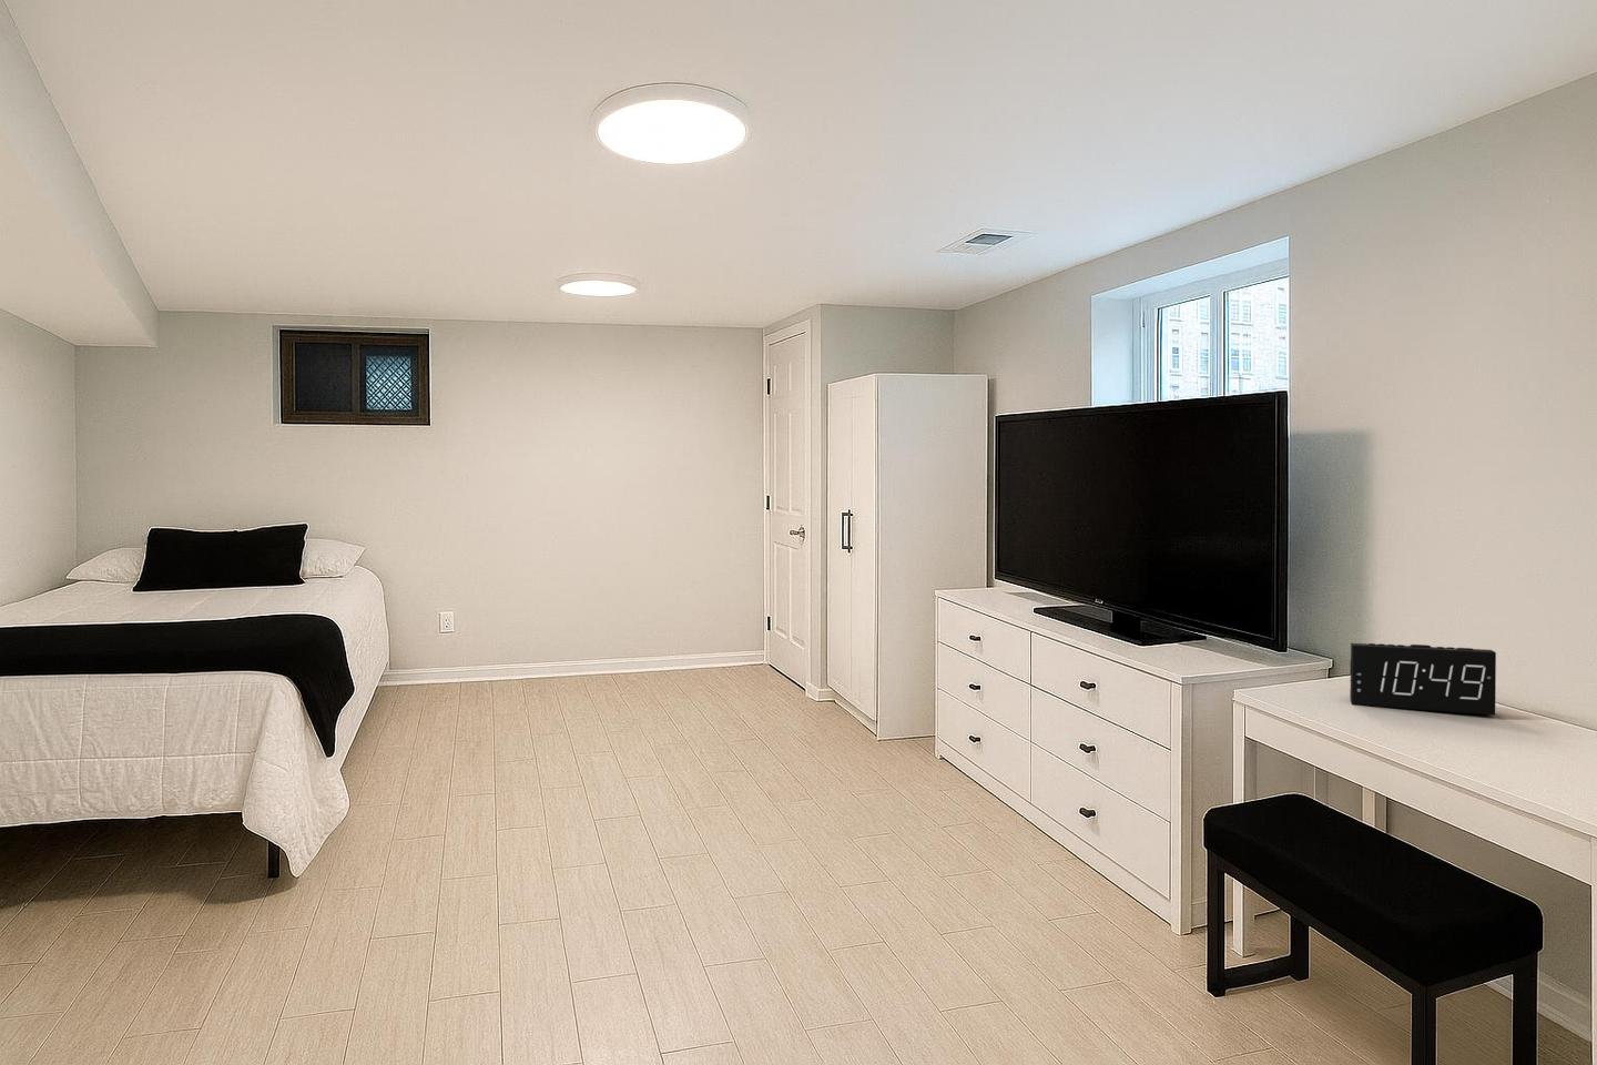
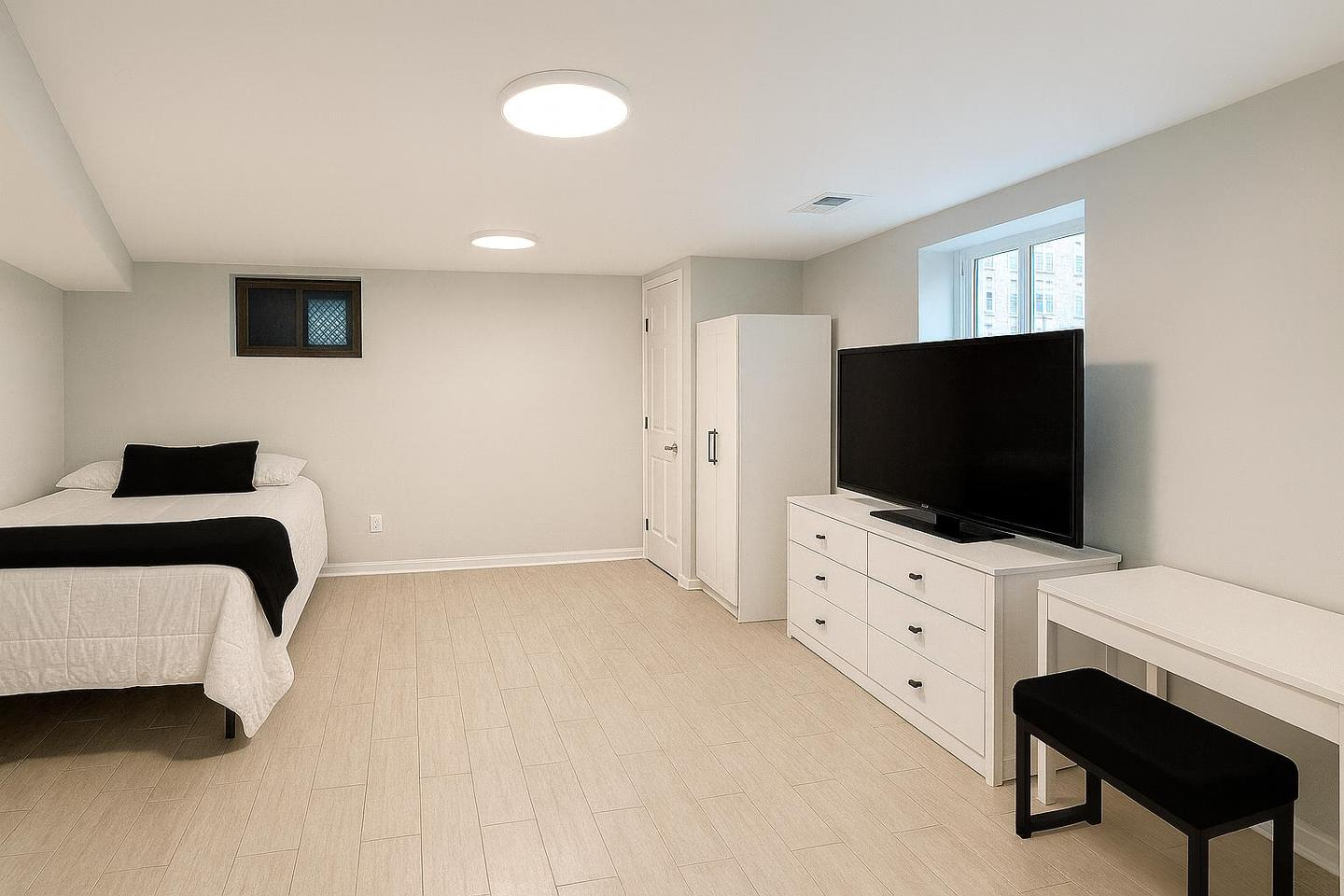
- alarm clock [1349,642,1497,716]
